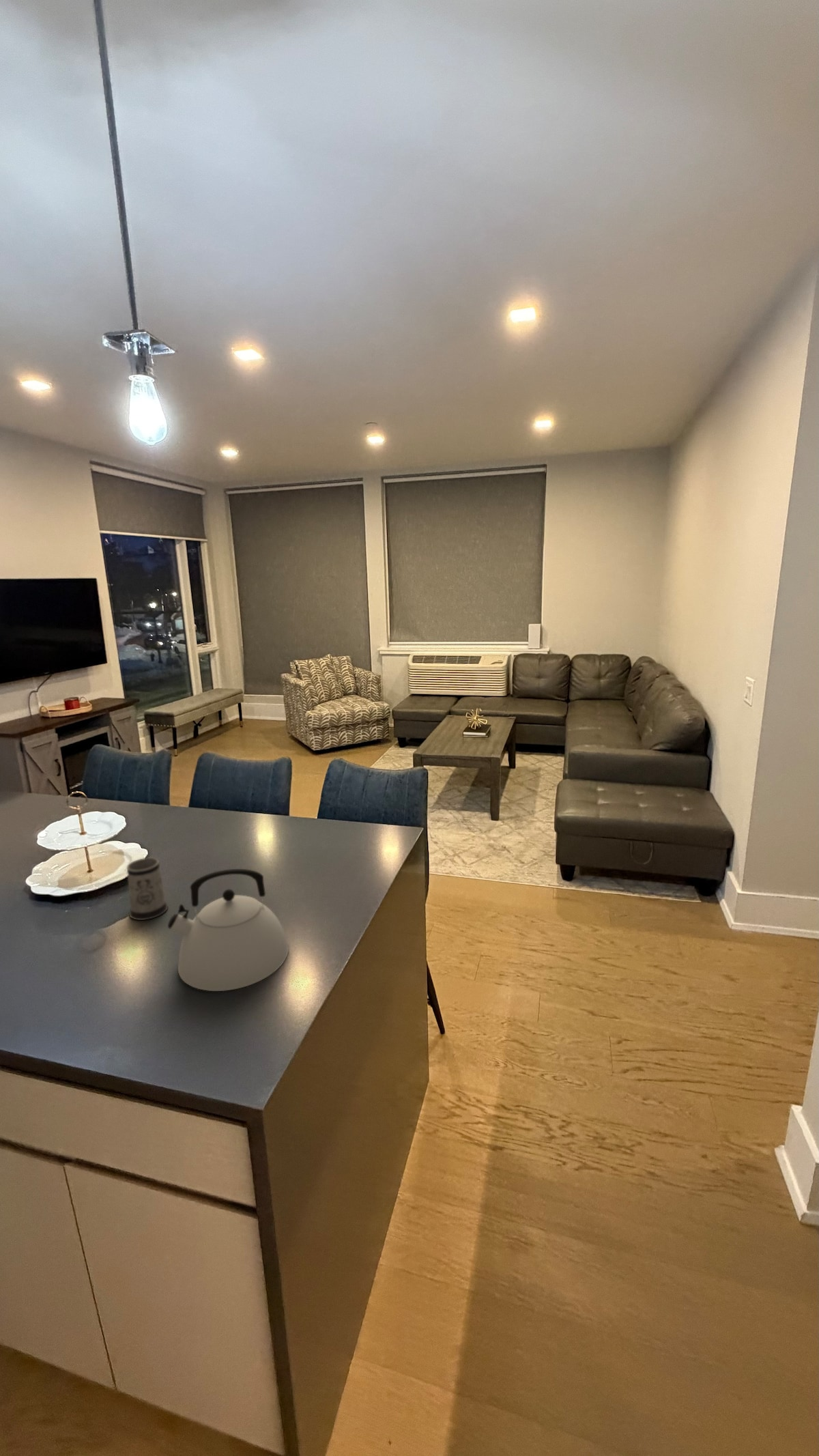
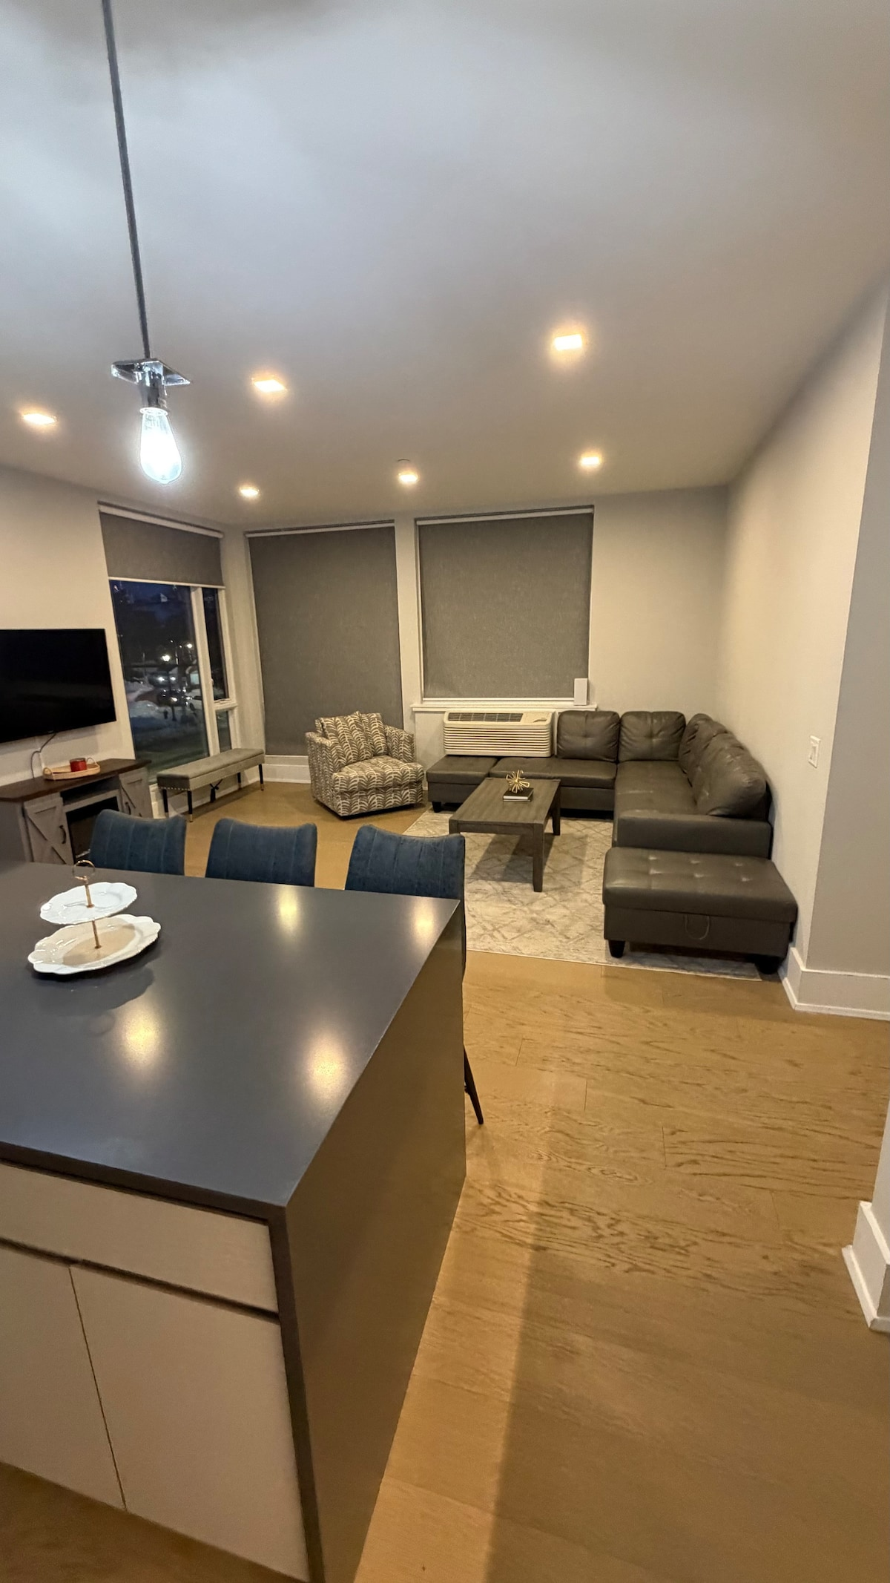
- mug [126,857,169,921]
- kettle [167,868,289,992]
